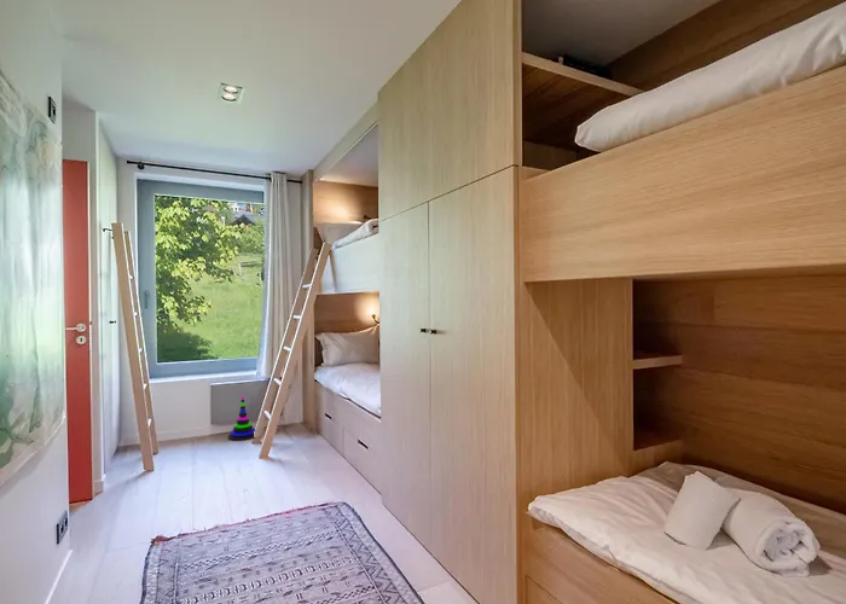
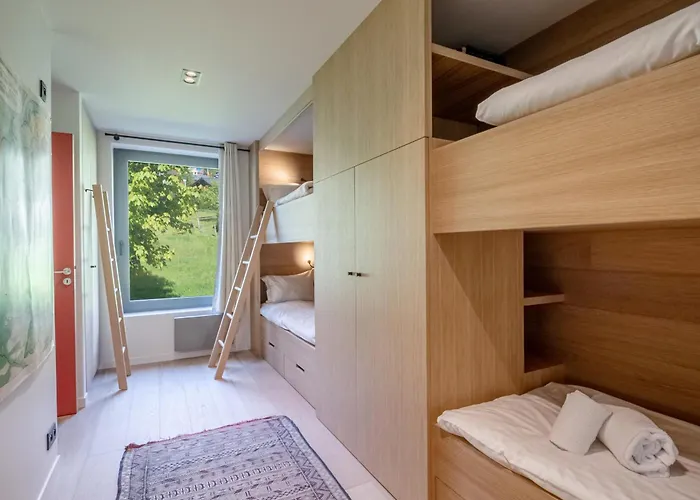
- stacking toy [227,395,256,442]
